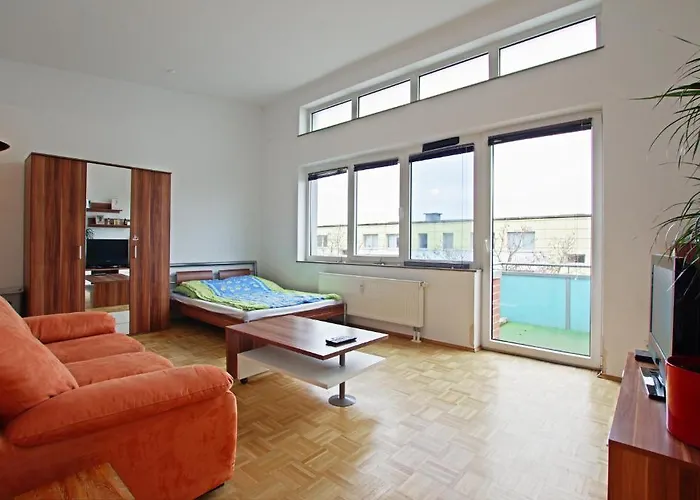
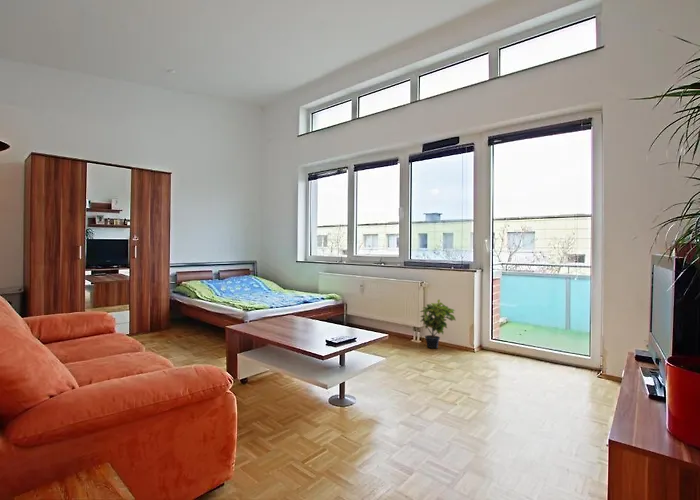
+ potted plant [419,298,457,349]
